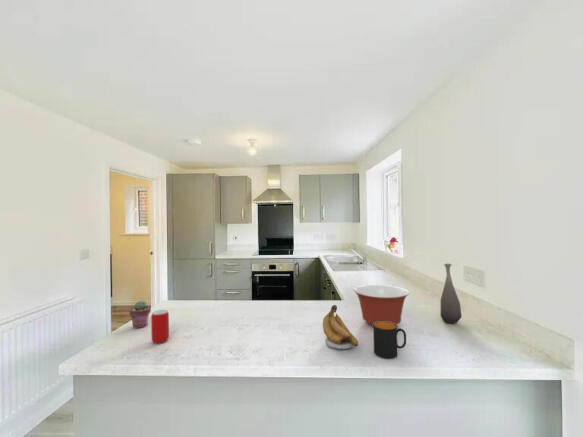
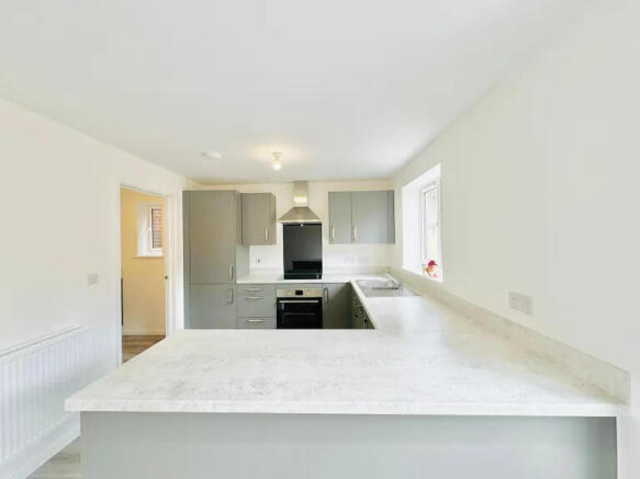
- beverage can [150,309,170,345]
- banana [322,304,359,350]
- mixing bowl [353,284,410,328]
- mug [372,322,407,360]
- bottle [440,263,463,325]
- potted succulent [129,299,152,329]
